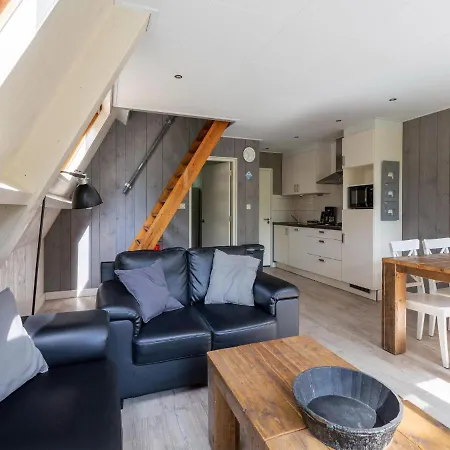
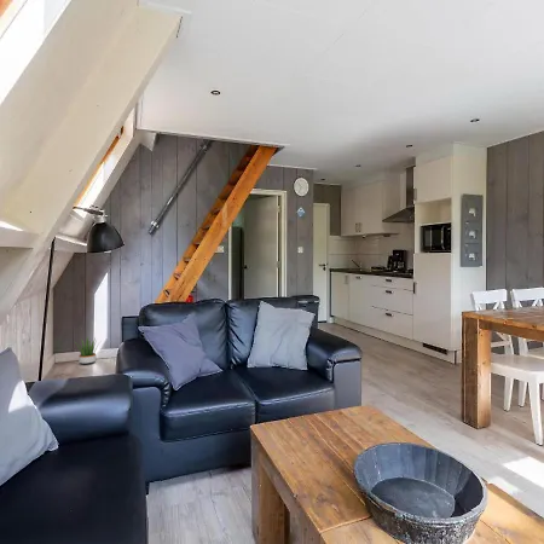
+ potted plant [73,337,102,365]
